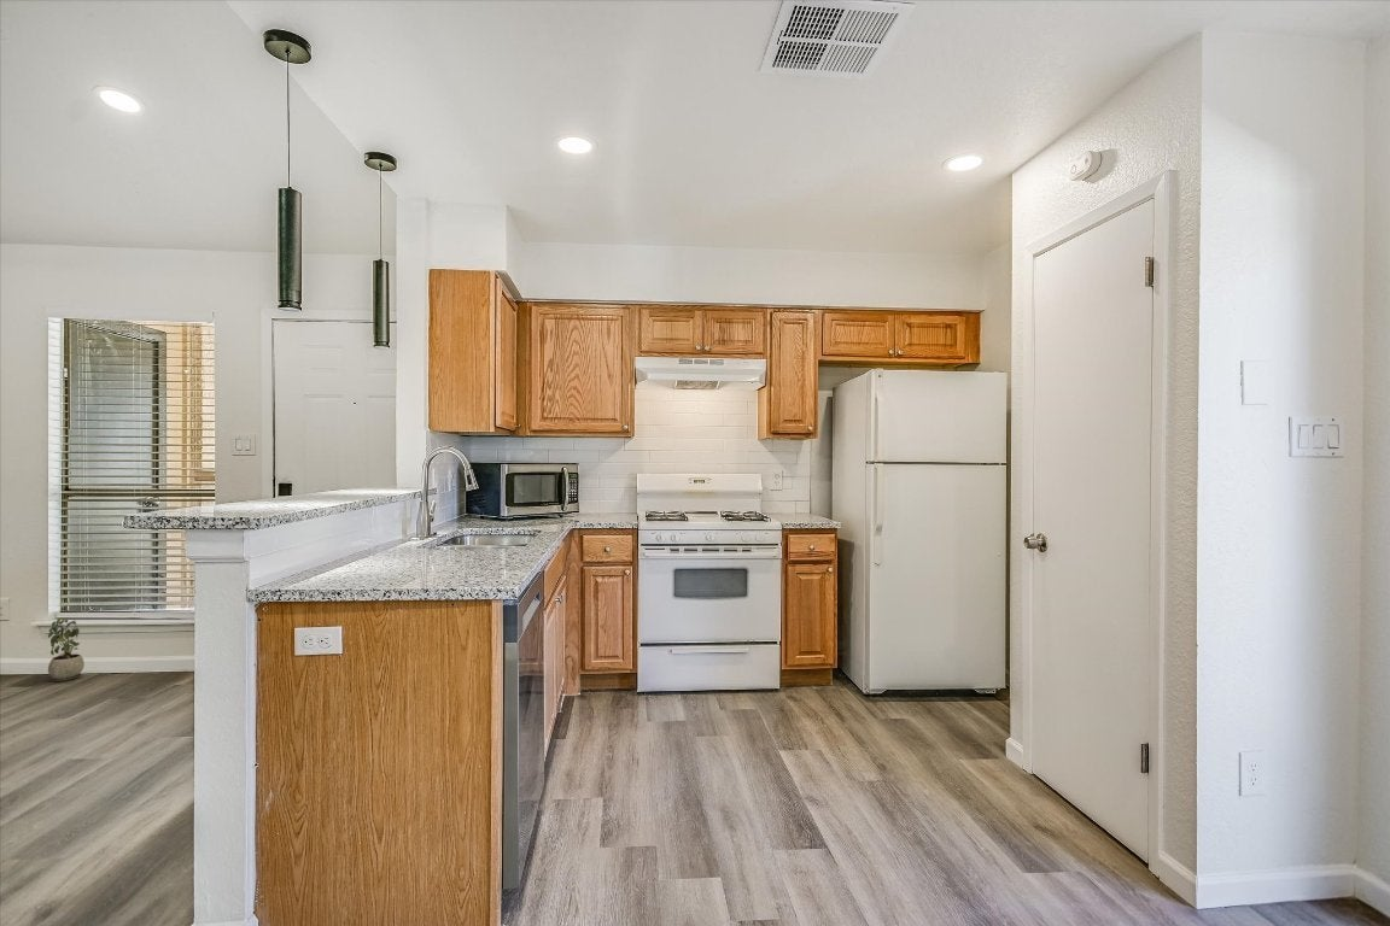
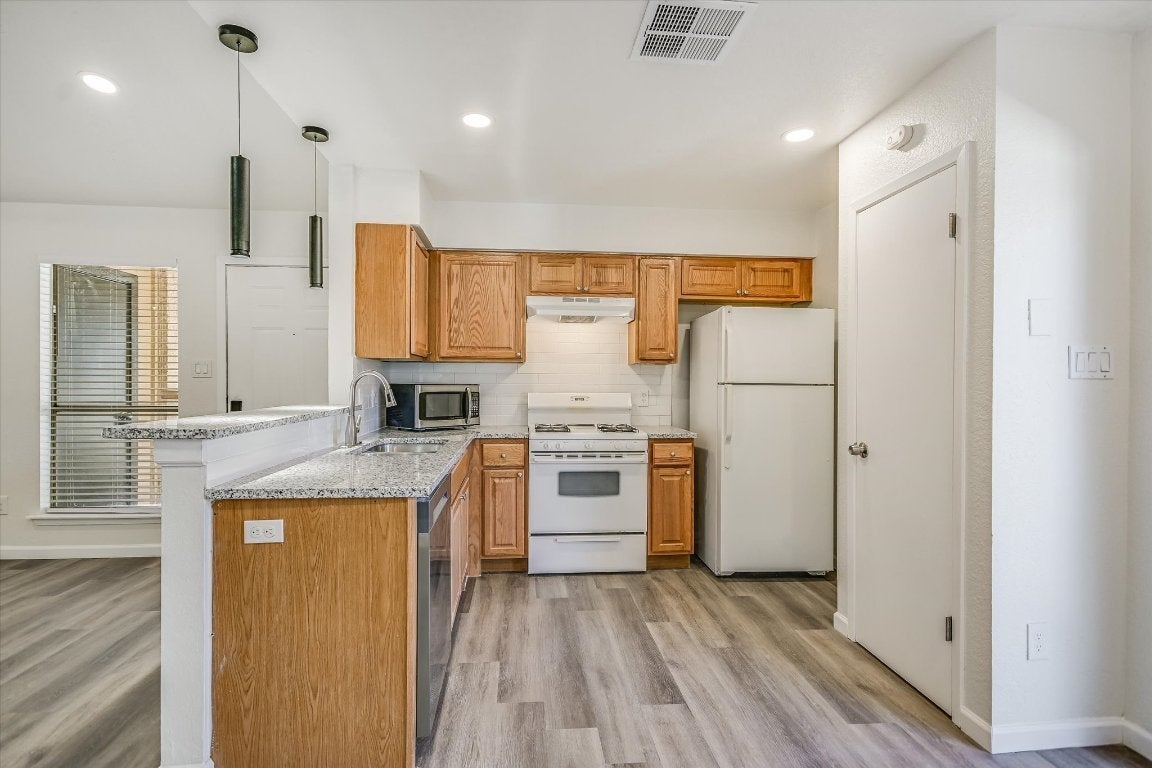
- potted plant [47,617,86,682]
